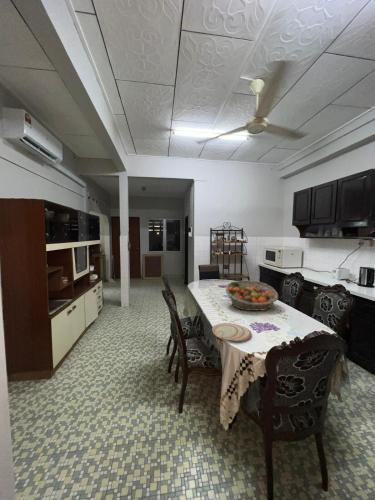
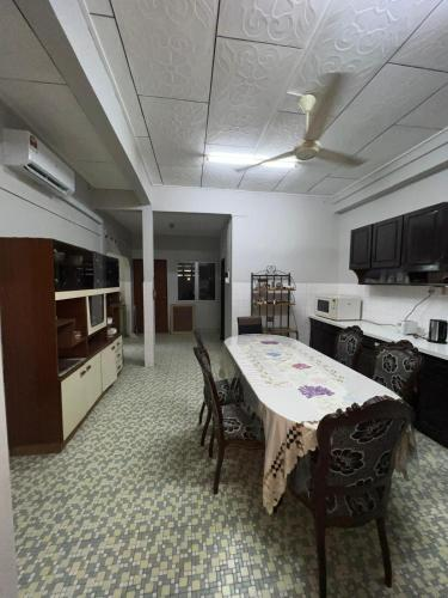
- fruit basket [225,280,279,312]
- plate [211,322,253,343]
